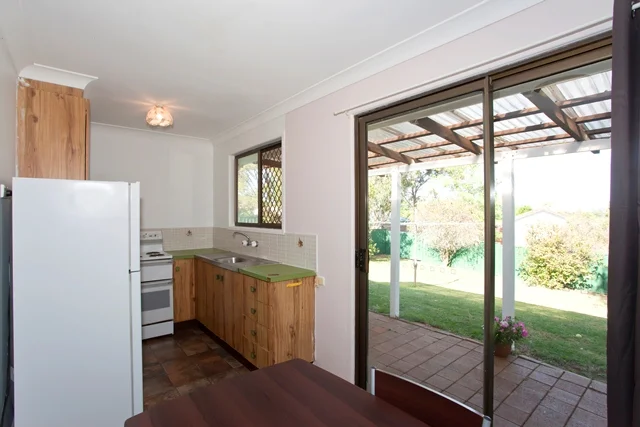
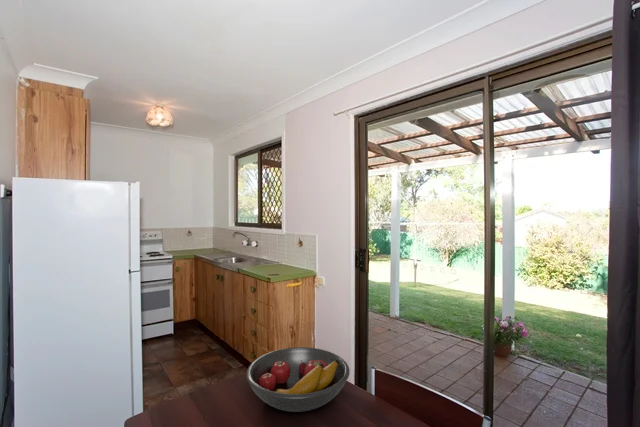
+ fruit bowl [245,346,351,413]
